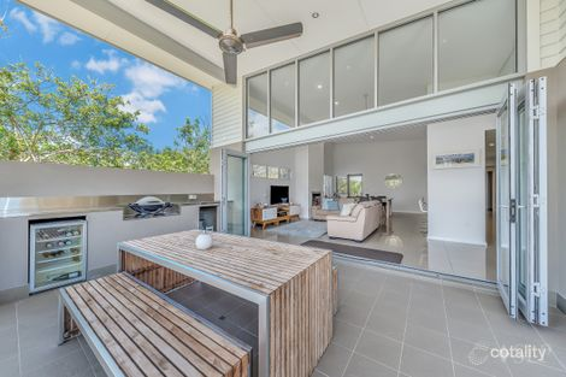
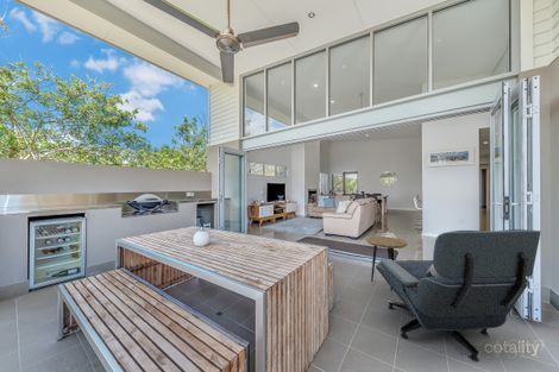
+ side table [365,235,409,291]
+ lounge chair [375,228,542,362]
